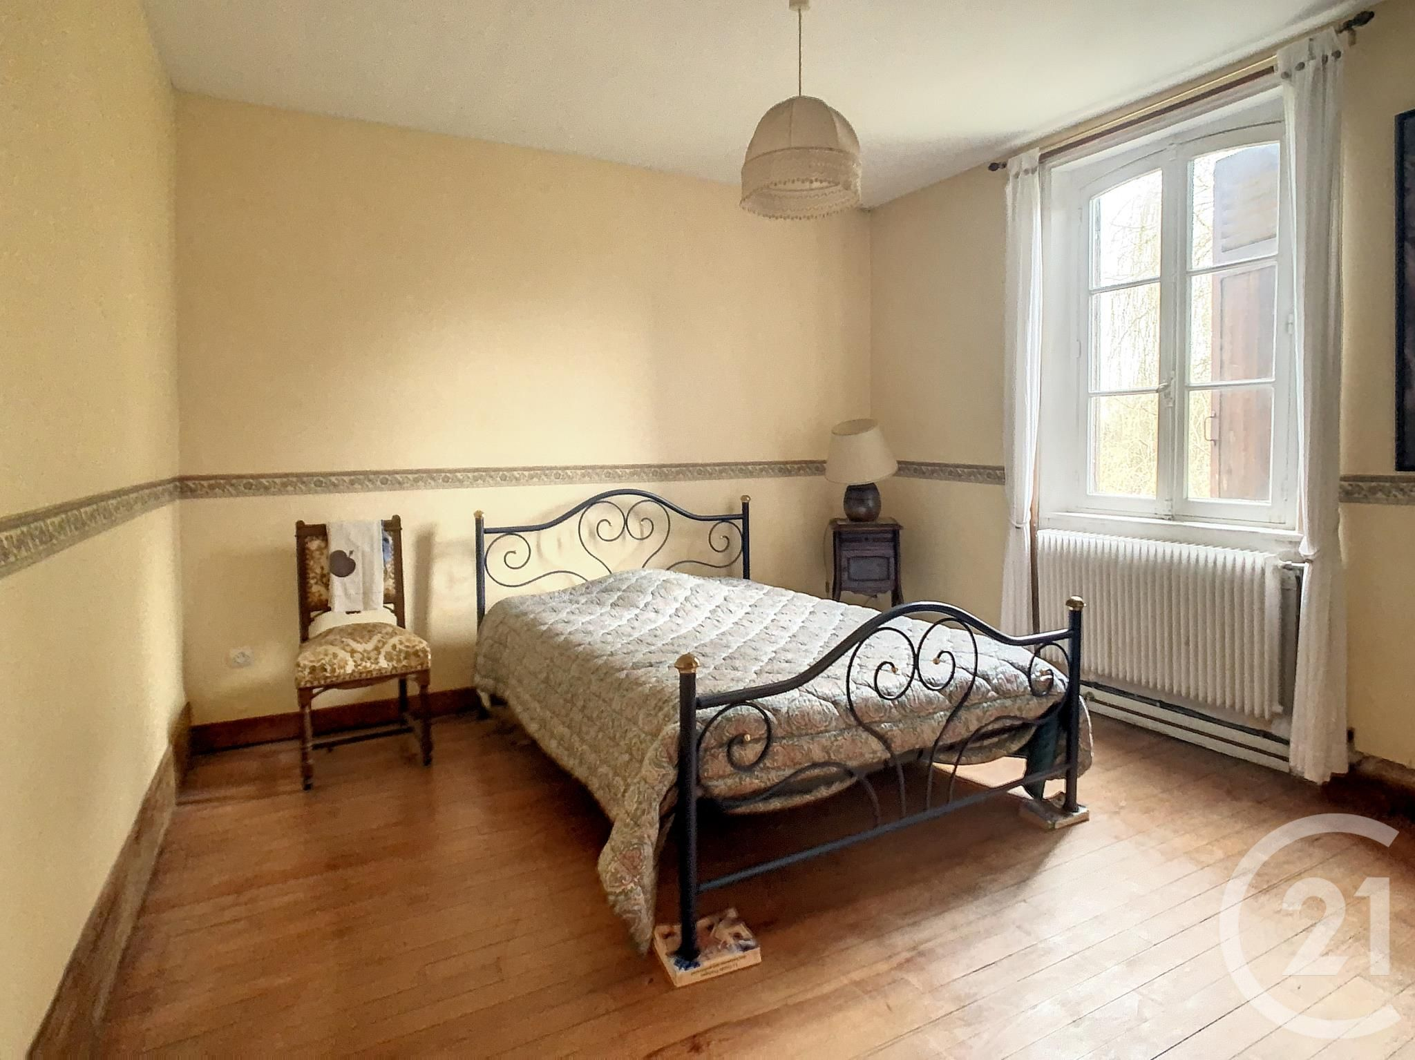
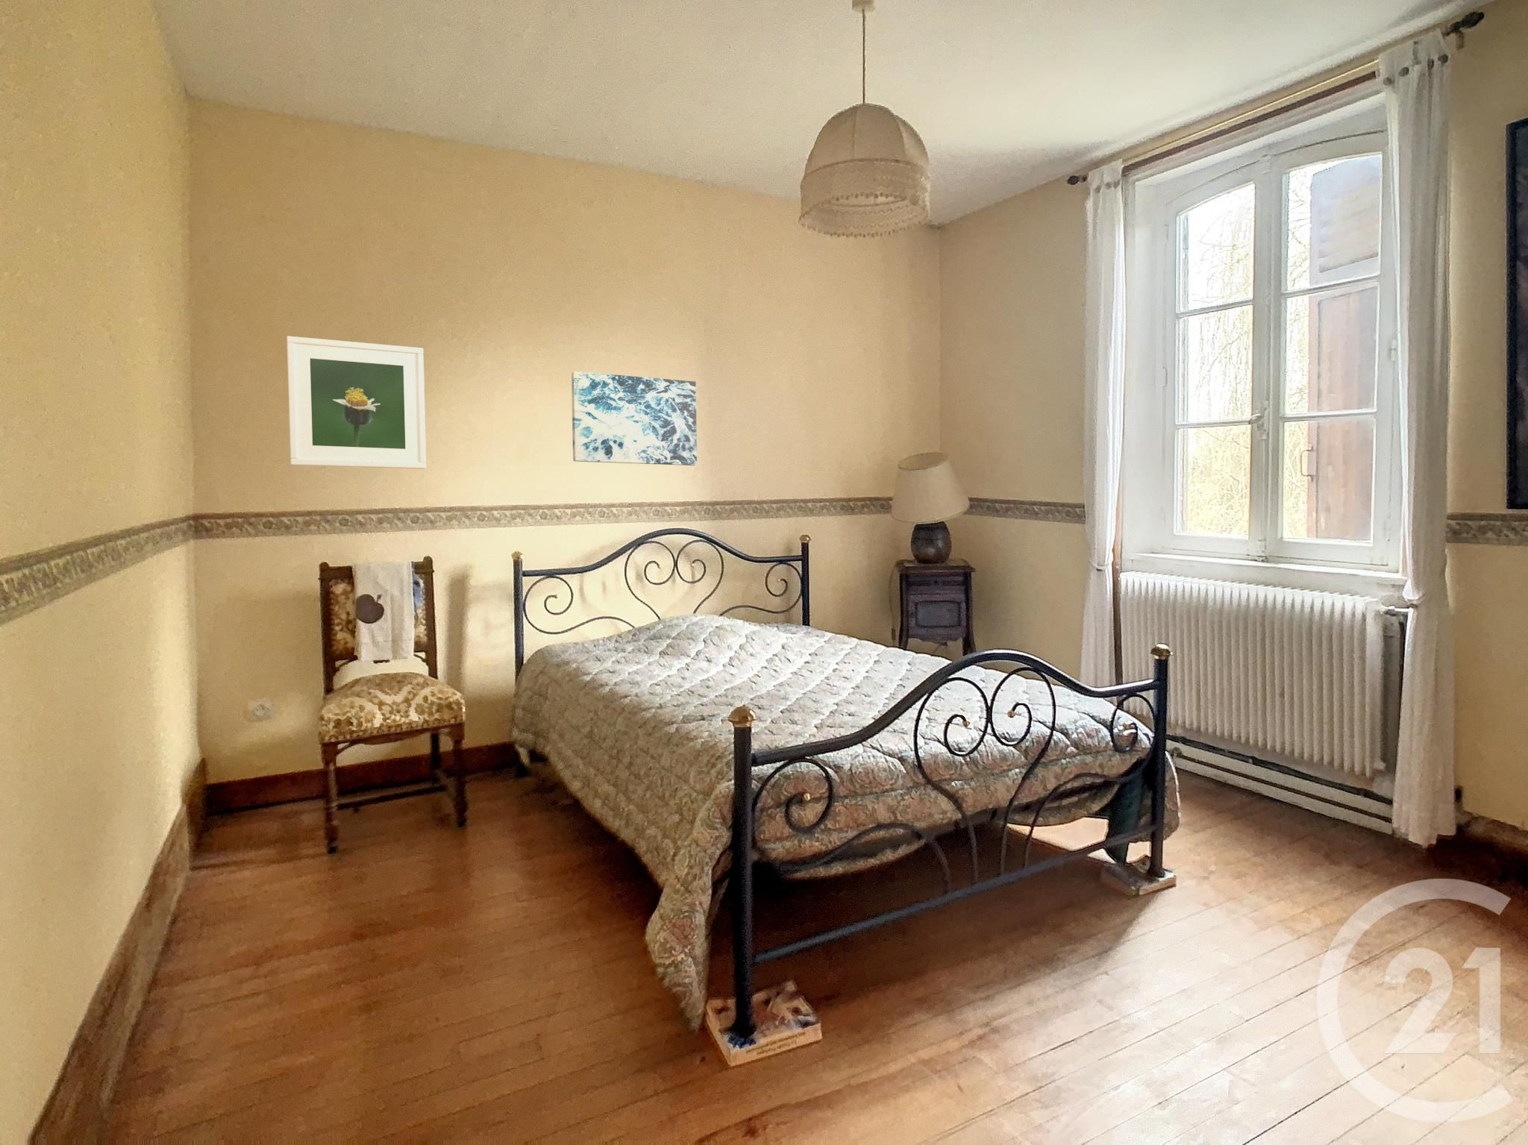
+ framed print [286,336,427,469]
+ wall art [570,370,698,467]
